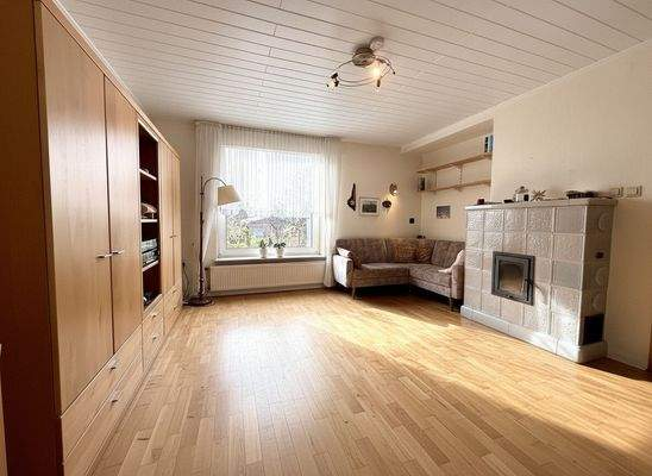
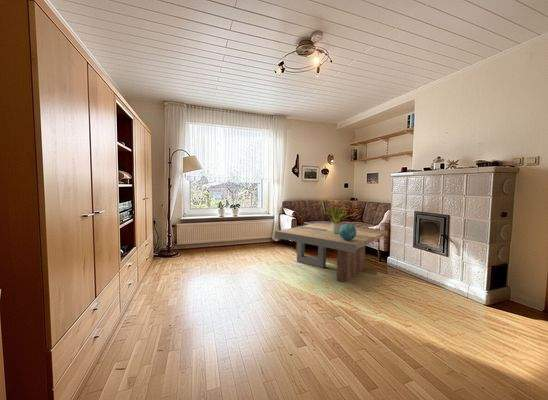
+ coffee table [274,221,389,283]
+ potted plant [321,203,357,234]
+ decorative sphere [339,223,356,240]
